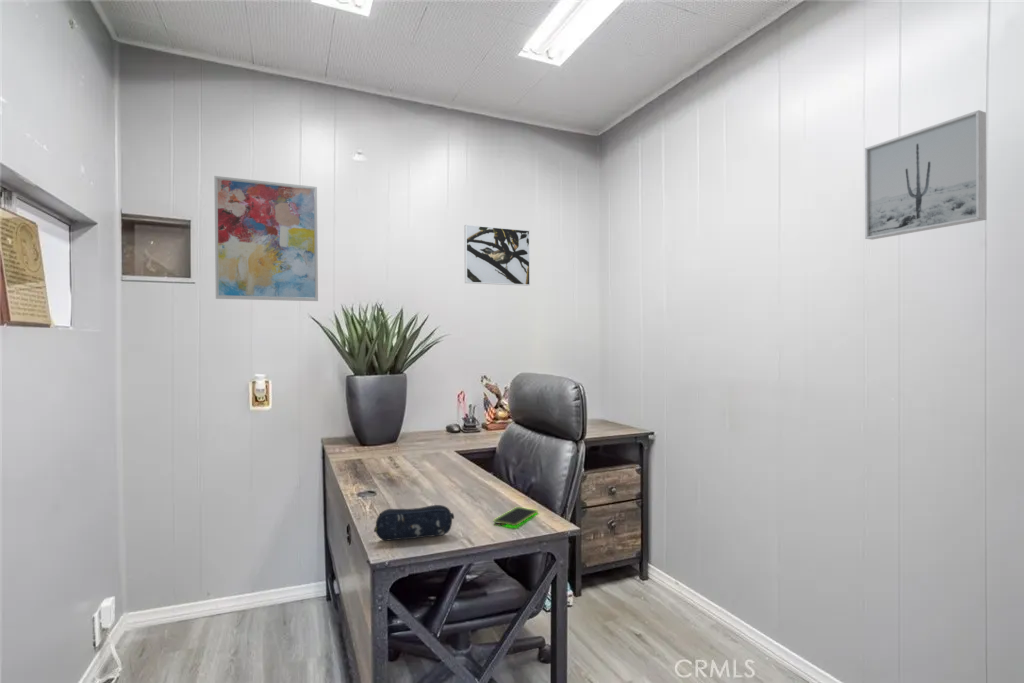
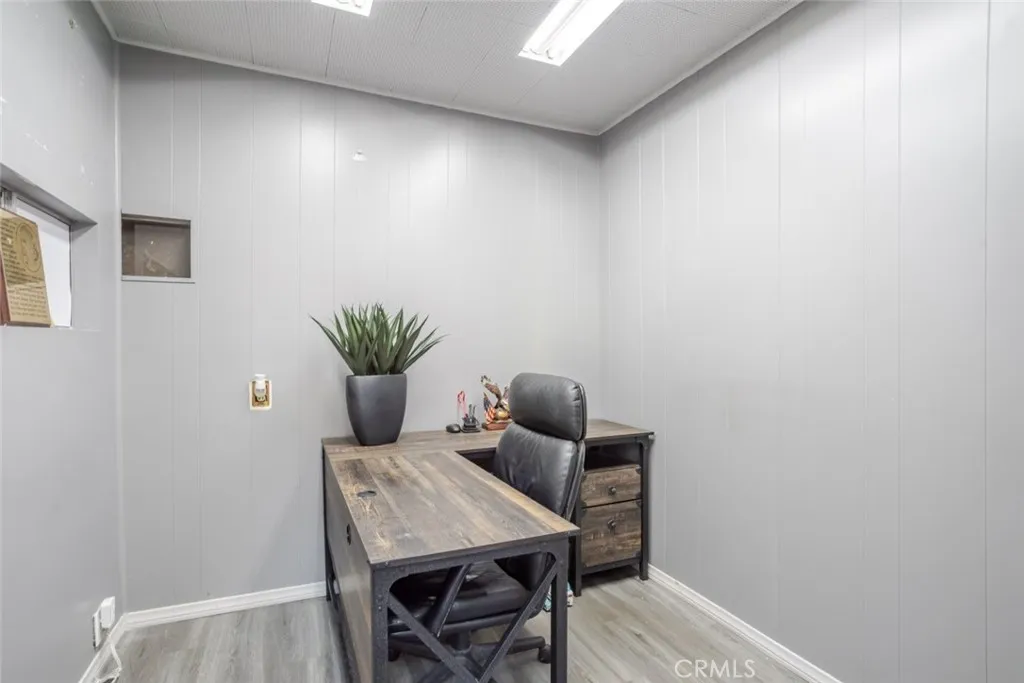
- pencil case [373,504,455,542]
- smartphone [493,506,539,527]
- wall art [864,109,987,241]
- wall art [213,175,319,302]
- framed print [463,224,531,287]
